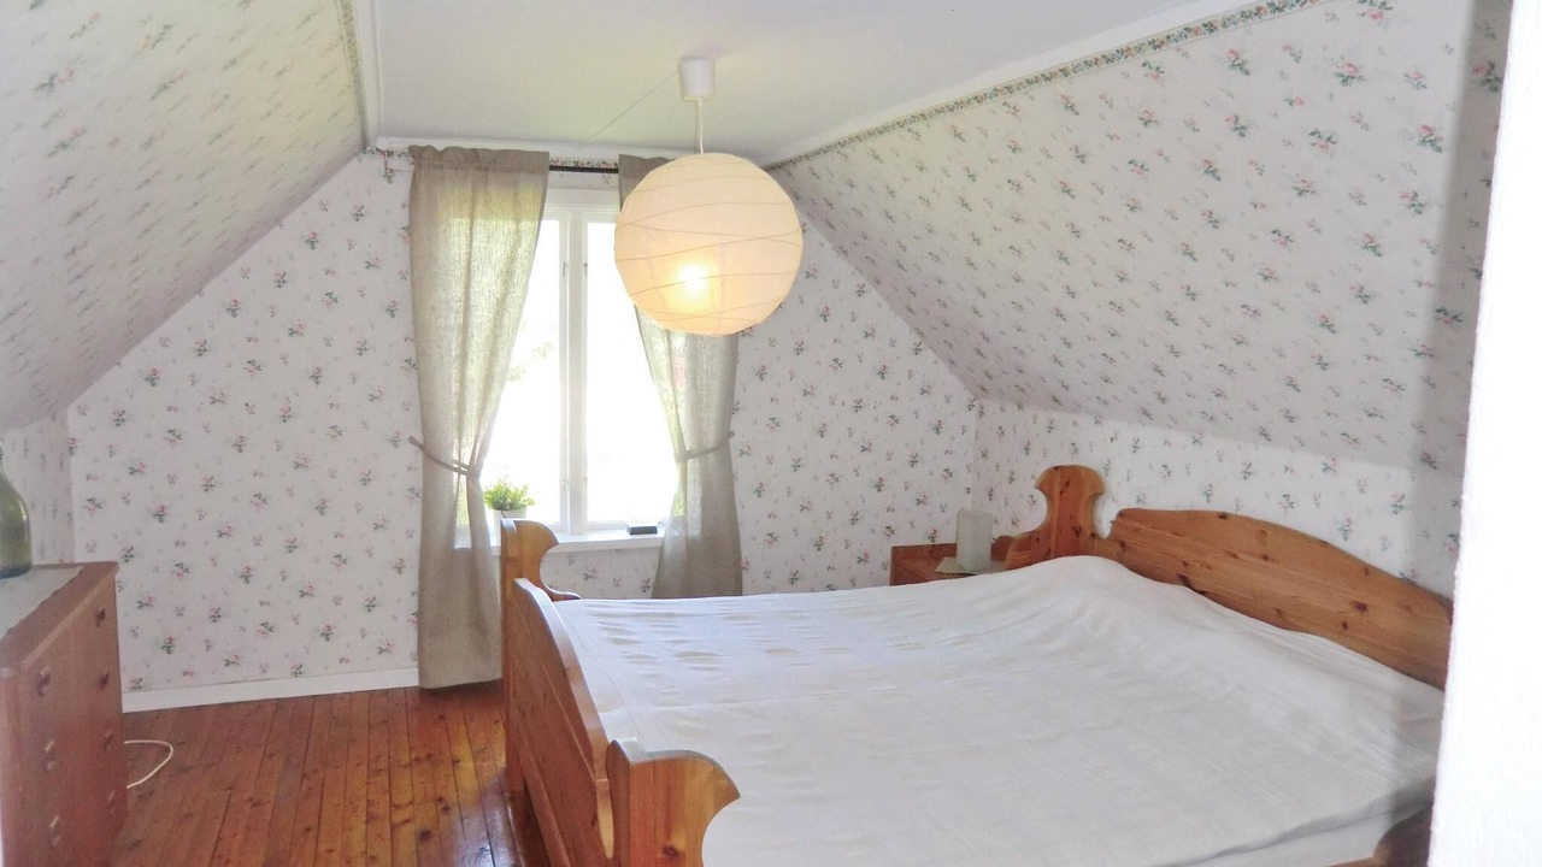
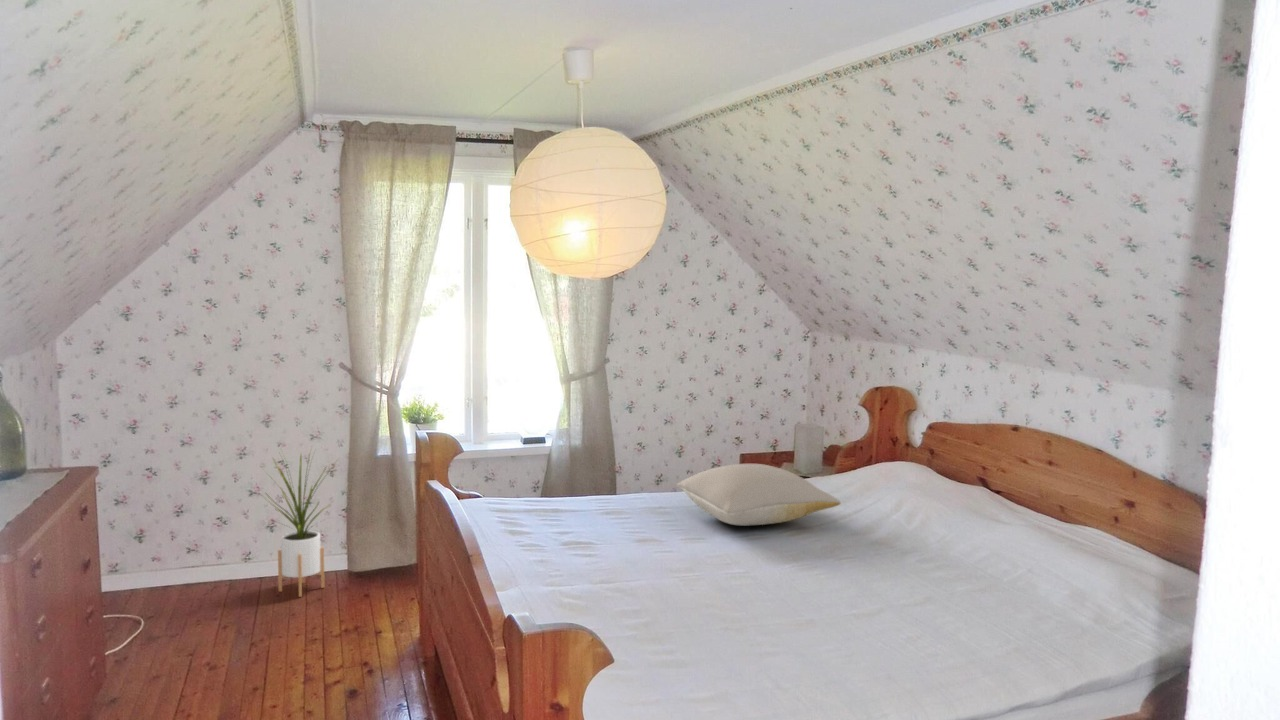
+ house plant [260,446,340,598]
+ pillow [676,463,842,527]
